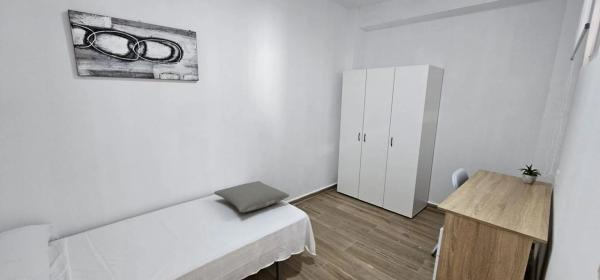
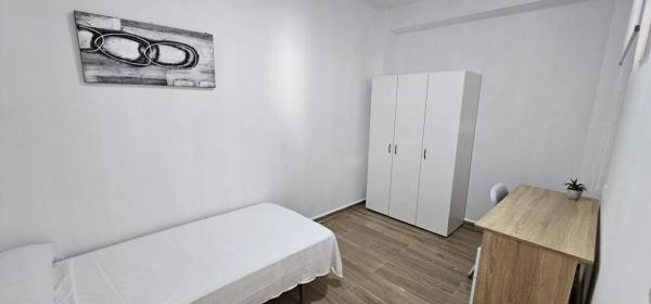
- pillow [213,180,290,213]
